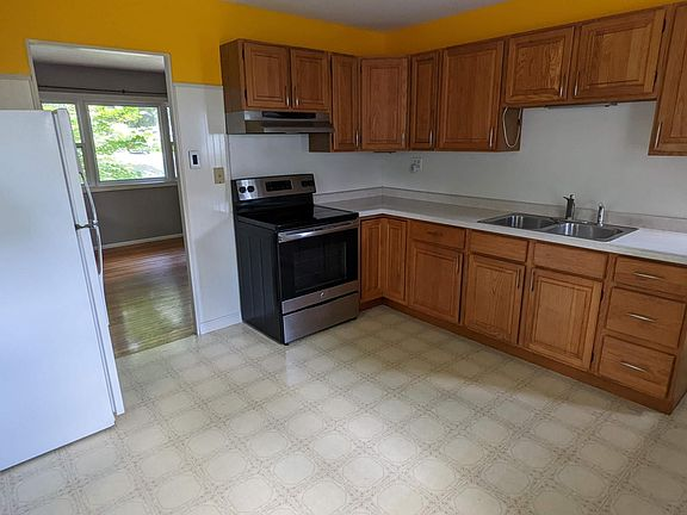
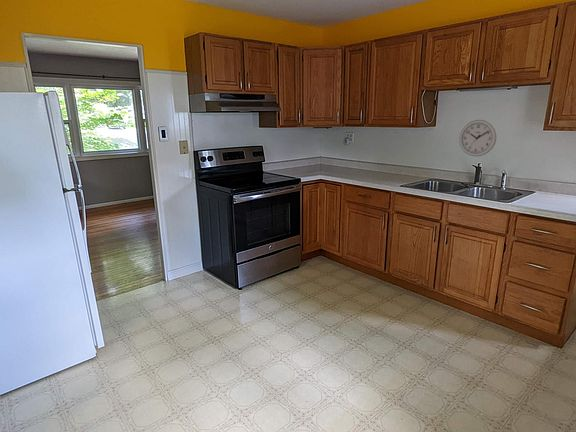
+ wall clock [458,119,498,157]
